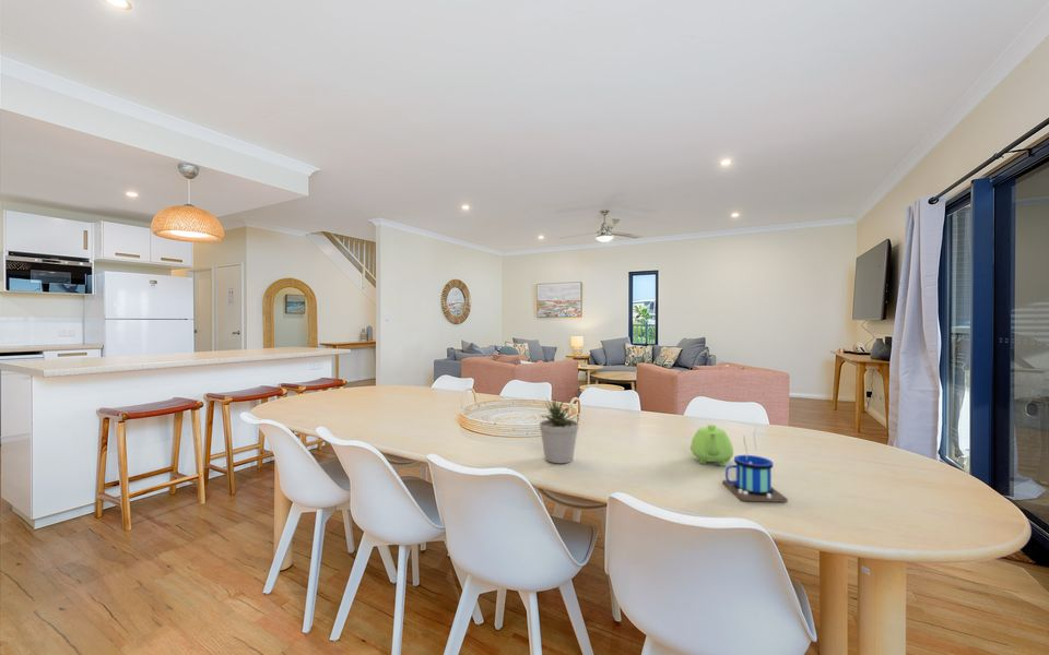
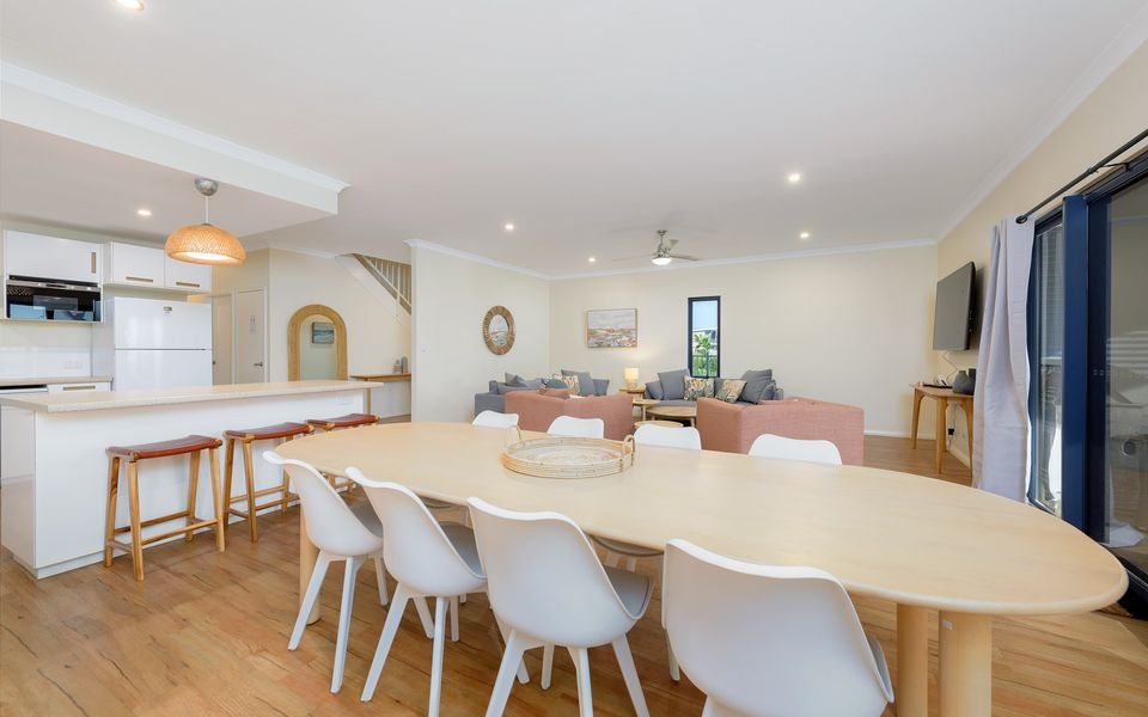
- potted plant [539,395,580,464]
- teapot [689,424,734,467]
- mug [721,425,789,503]
